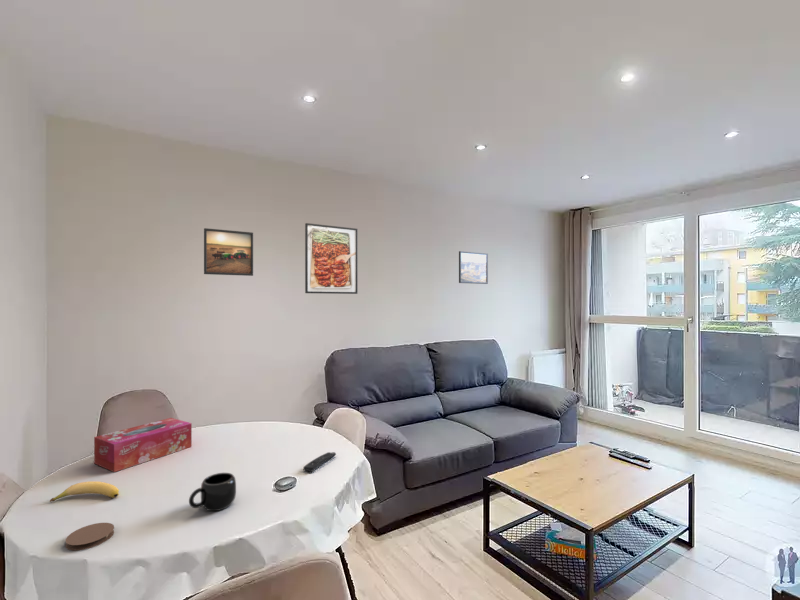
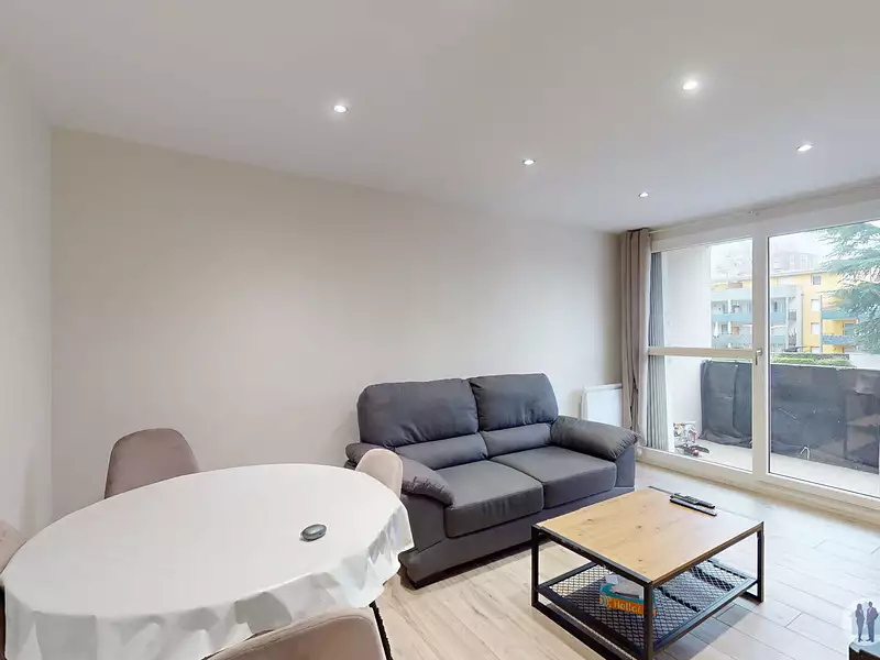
- banana [49,480,120,503]
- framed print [304,222,359,295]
- coaster [65,522,115,552]
- mug [188,472,237,512]
- remote control [302,451,337,473]
- tissue box [93,417,193,473]
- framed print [458,250,489,285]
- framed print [203,227,254,277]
